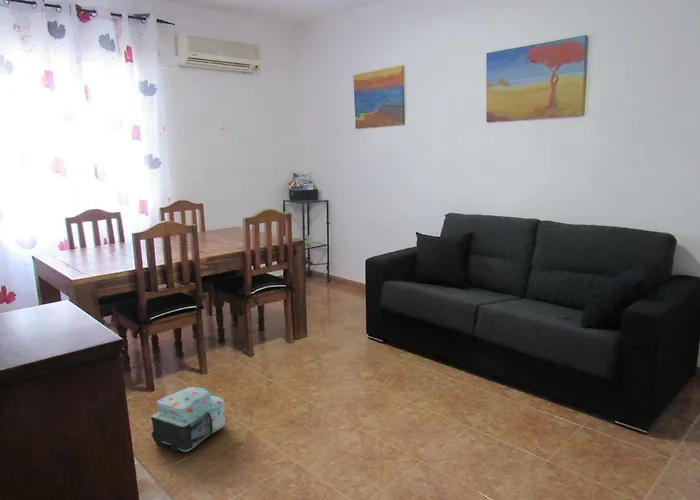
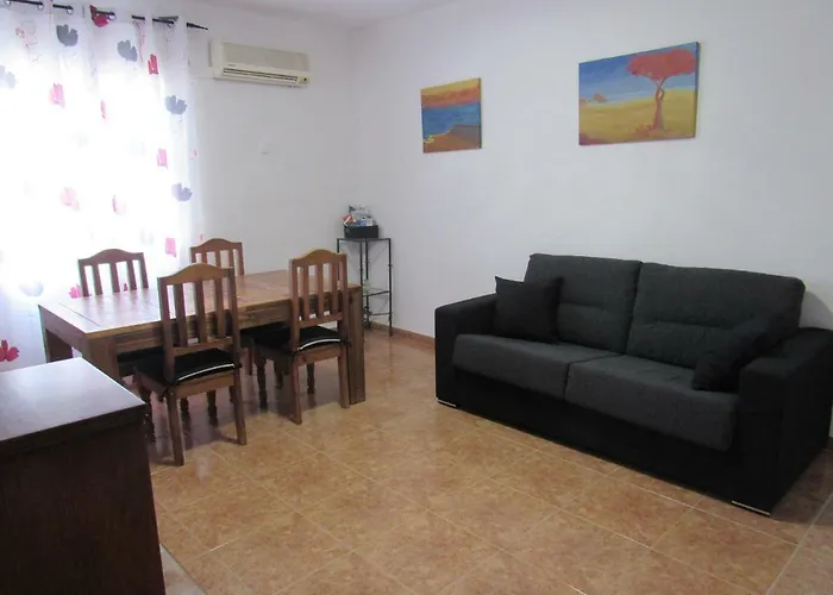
- backpack [150,386,226,453]
